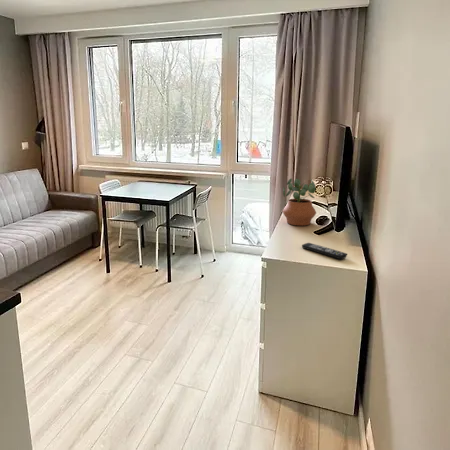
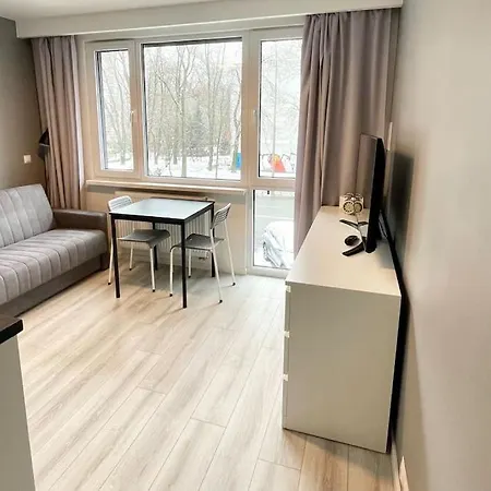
- remote control [301,242,348,260]
- potted plant [282,177,317,227]
